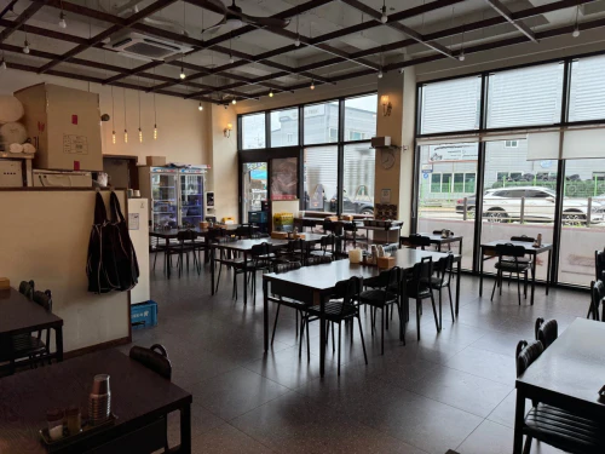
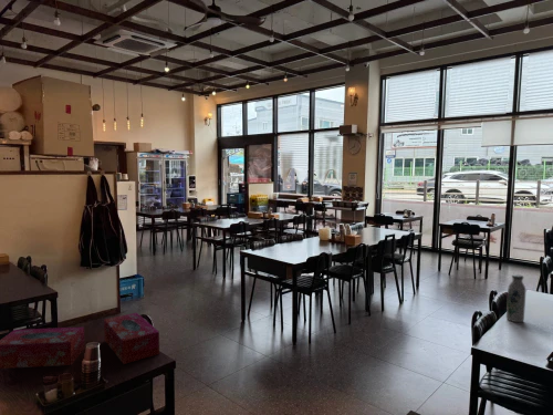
+ tissue box [0,326,86,370]
+ water bottle [505,273,526,323]
+ tissue box [103,312,160,365]
